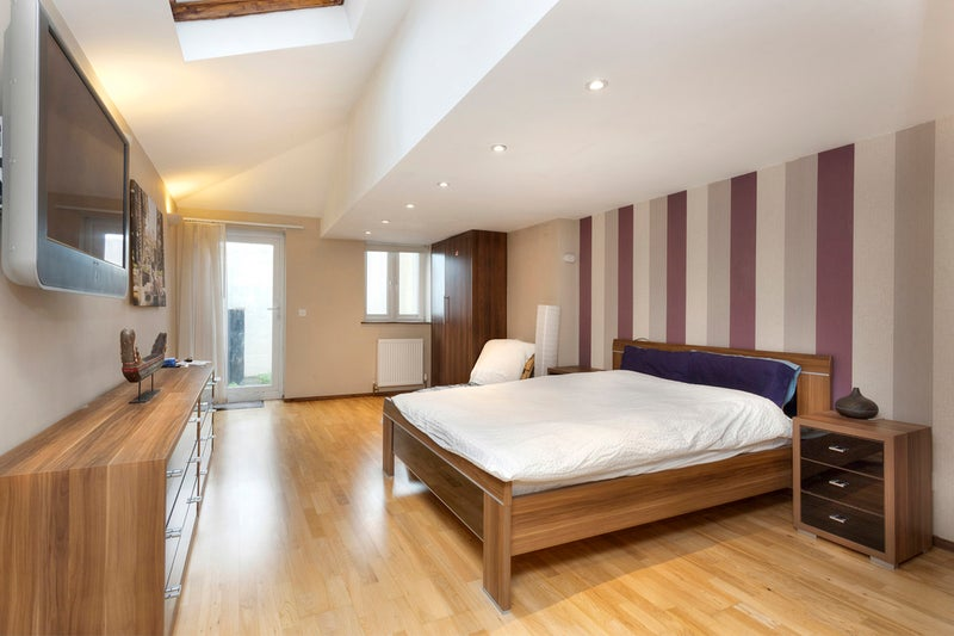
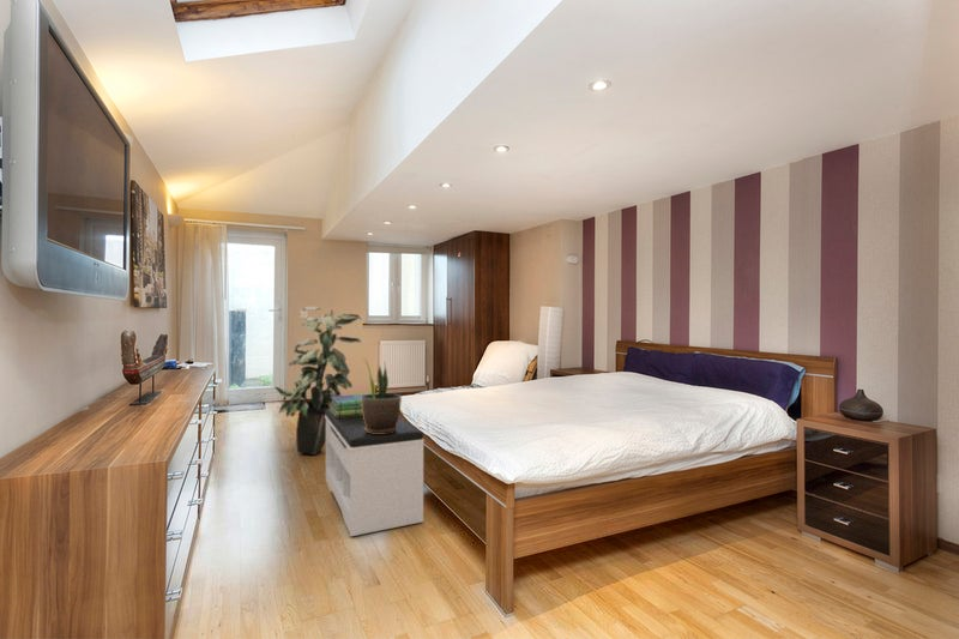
+ bench [325,409,426,537]
+ stack of books [328,392,379,417]
+ potted plant [362,357,403,434]
+ indoor plant [273,306,362,457]
